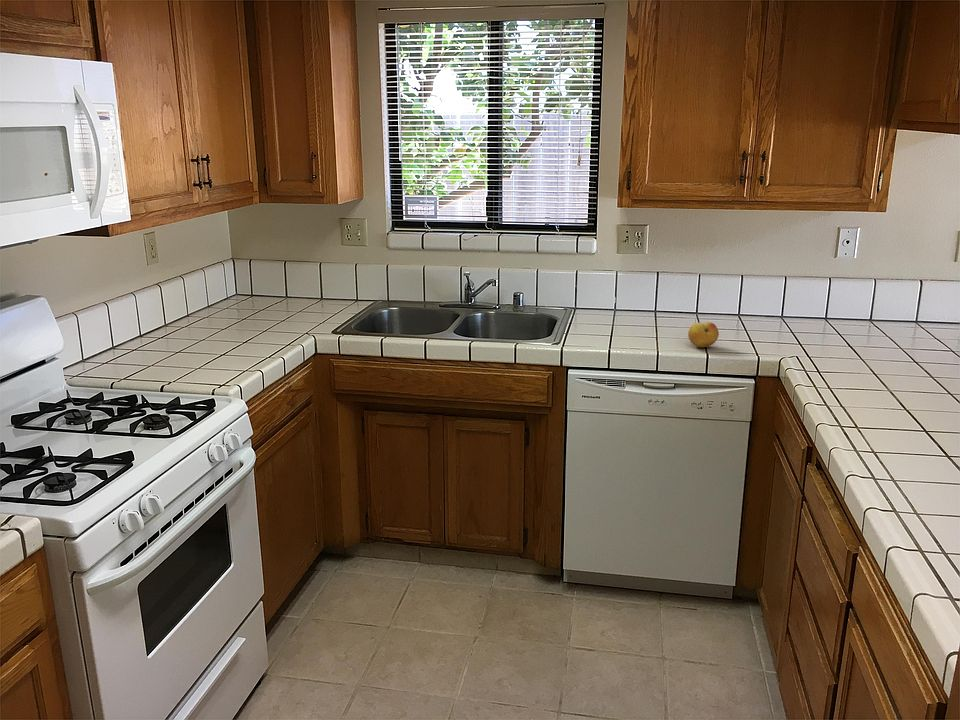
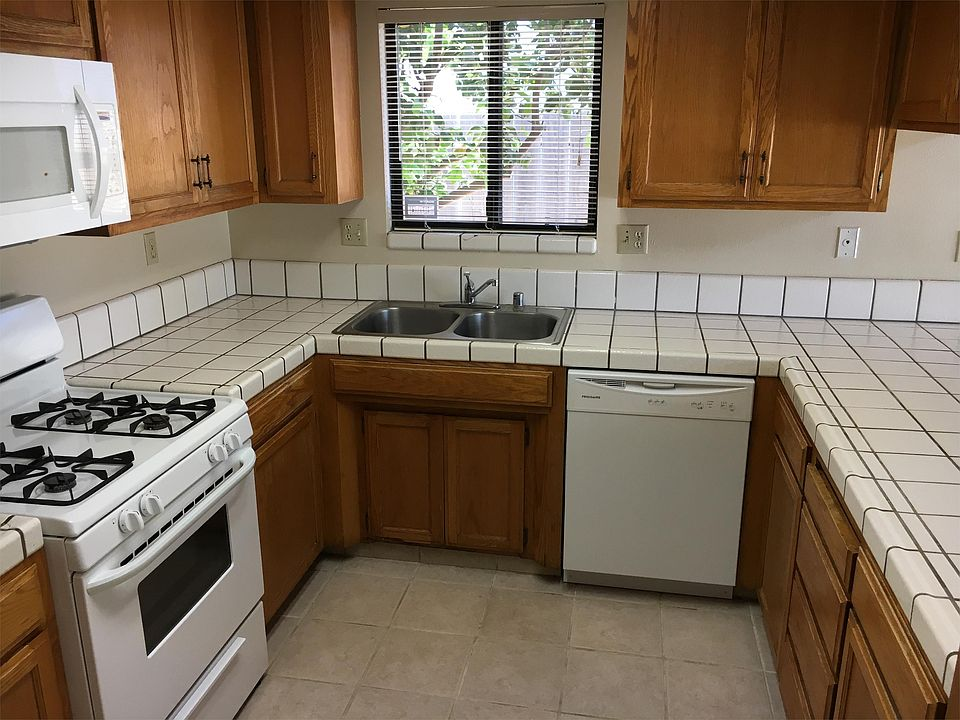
- fruit [687,321,720,348]
